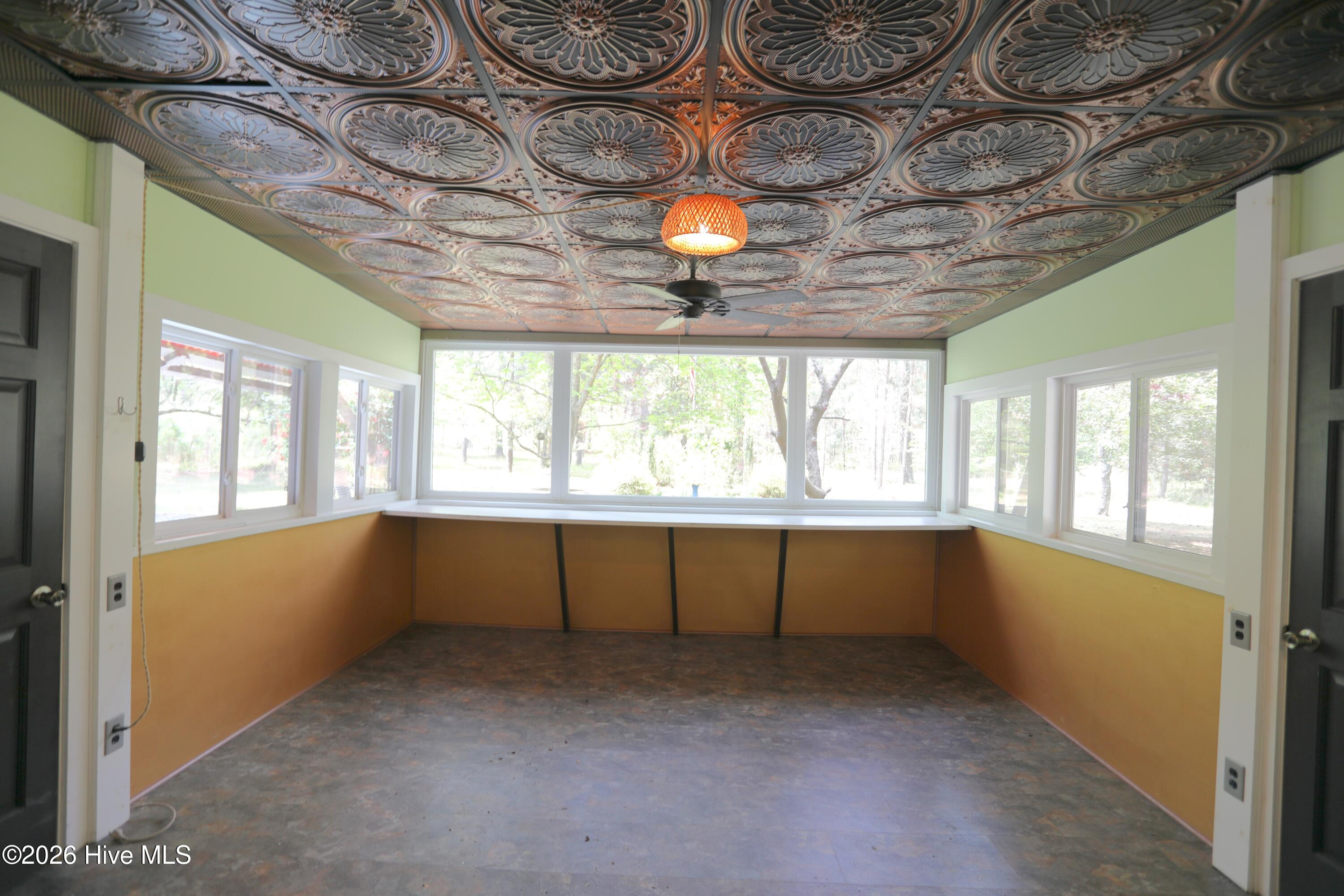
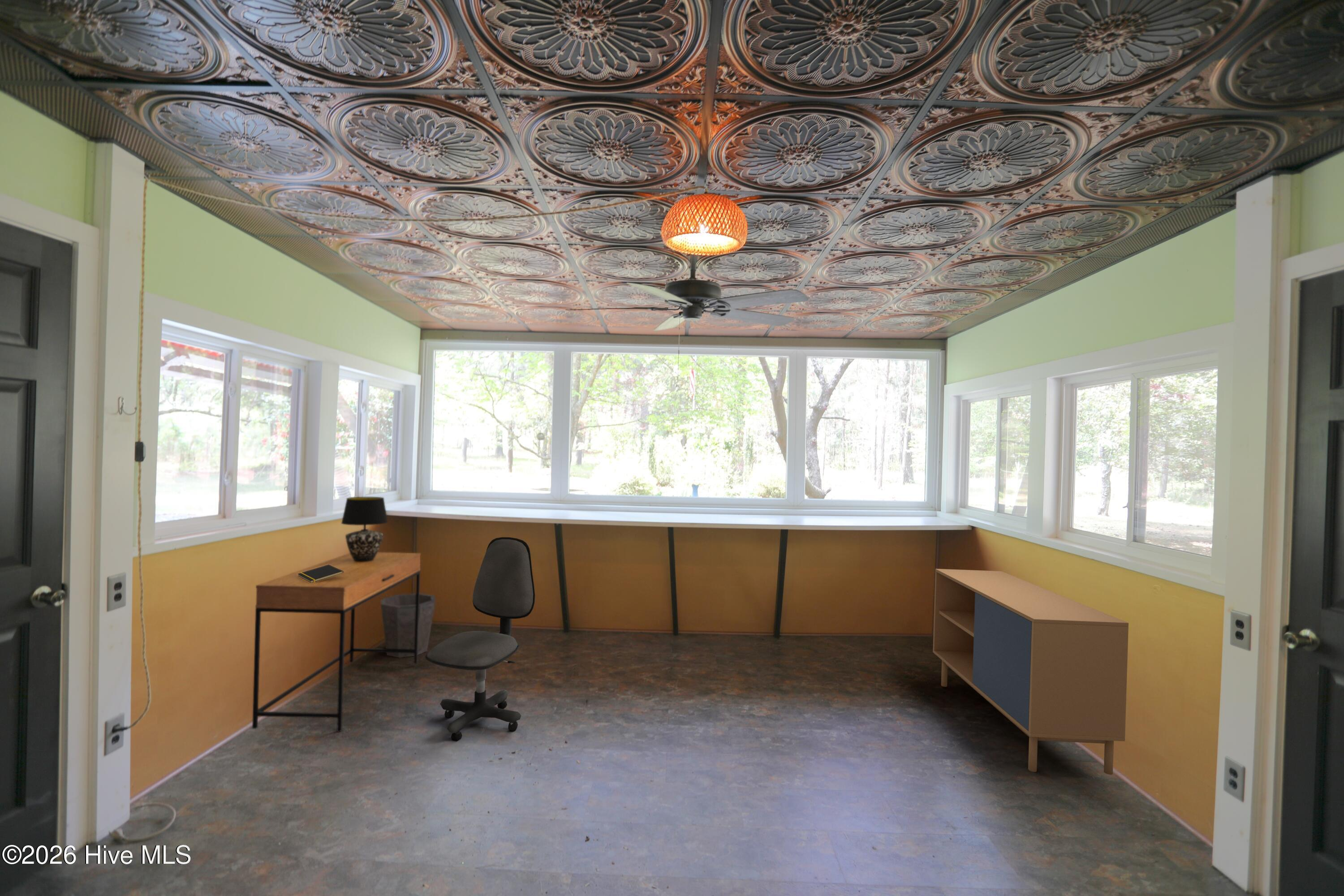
+ notepad [297,564,344,583]
+ desk [252,551,421,732]
+ table lamp [341,496,388,562]
+ office chair [424,537,535,742]
+ storage cabinet [932,569,1129,775]
+ waste bin [380,593,436,658]
